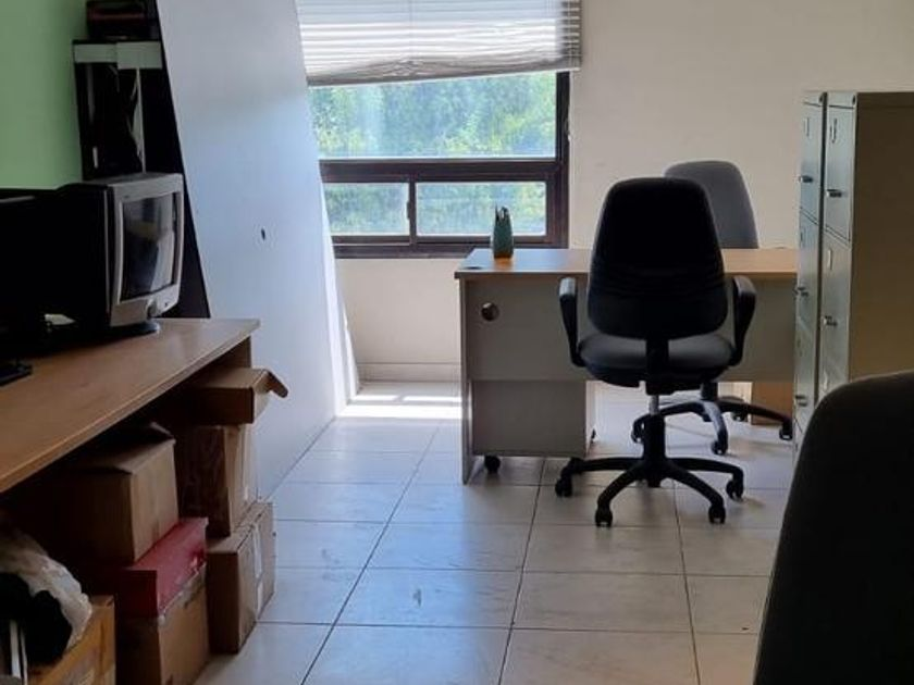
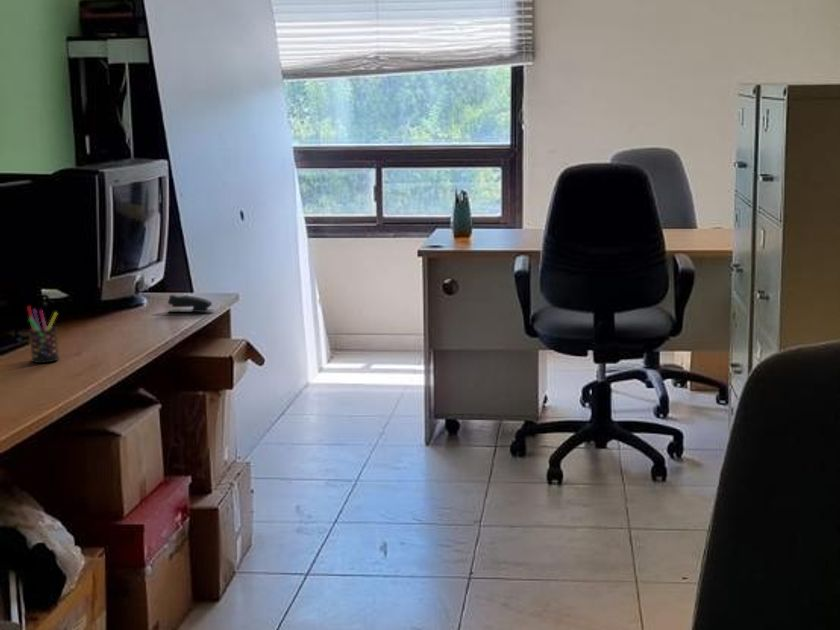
+ stapler [167,294,216,313]
+ pen holder [26,305,60,364]
